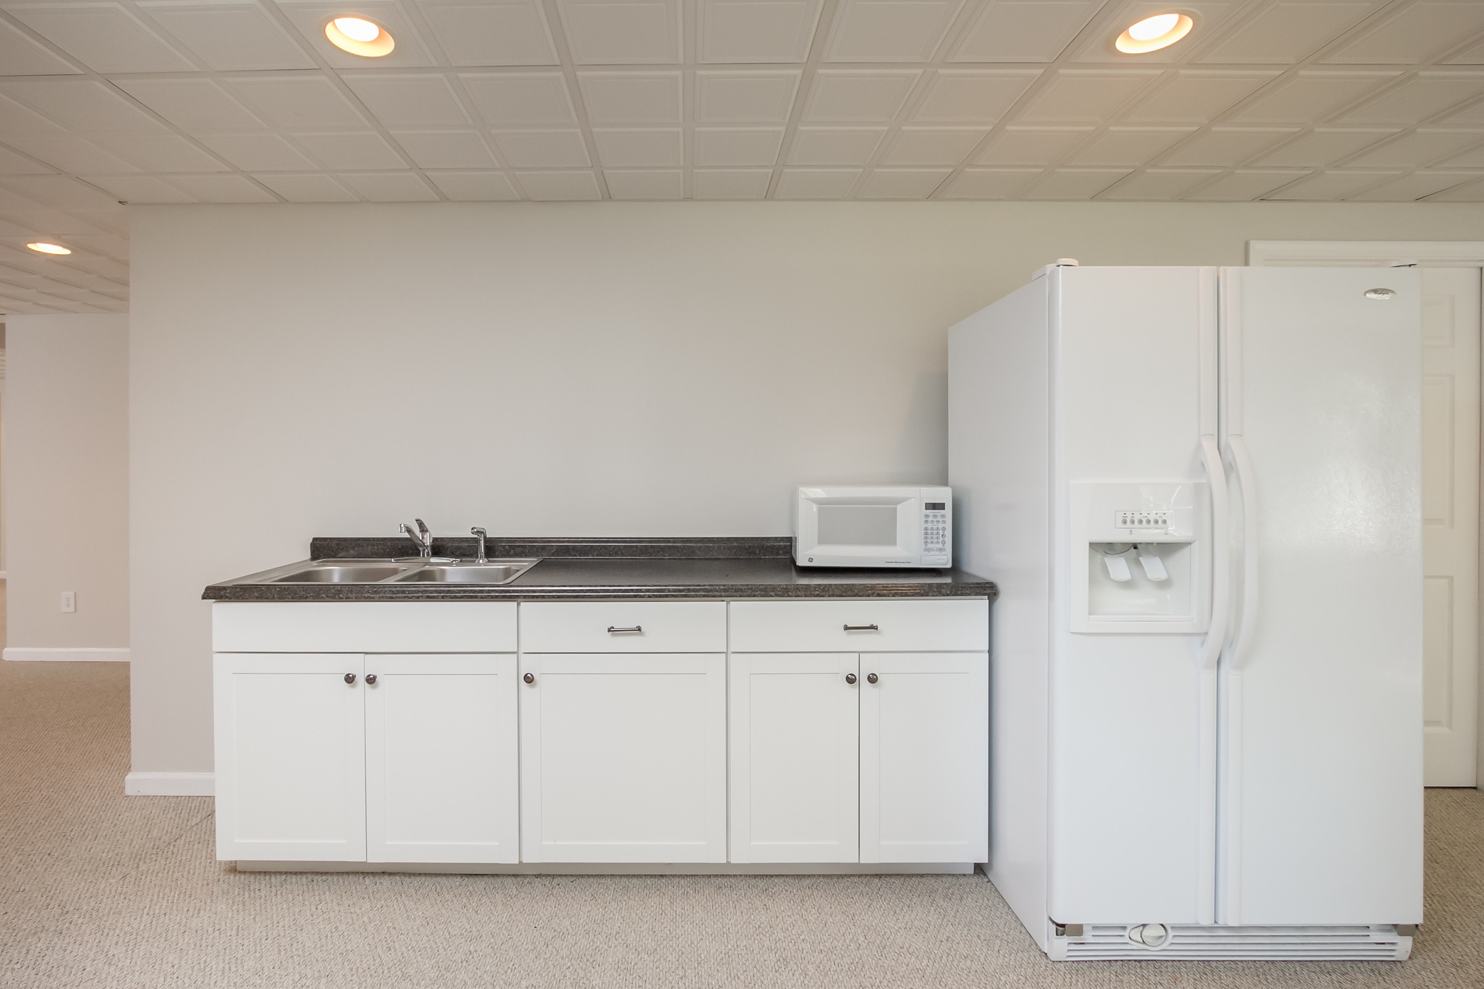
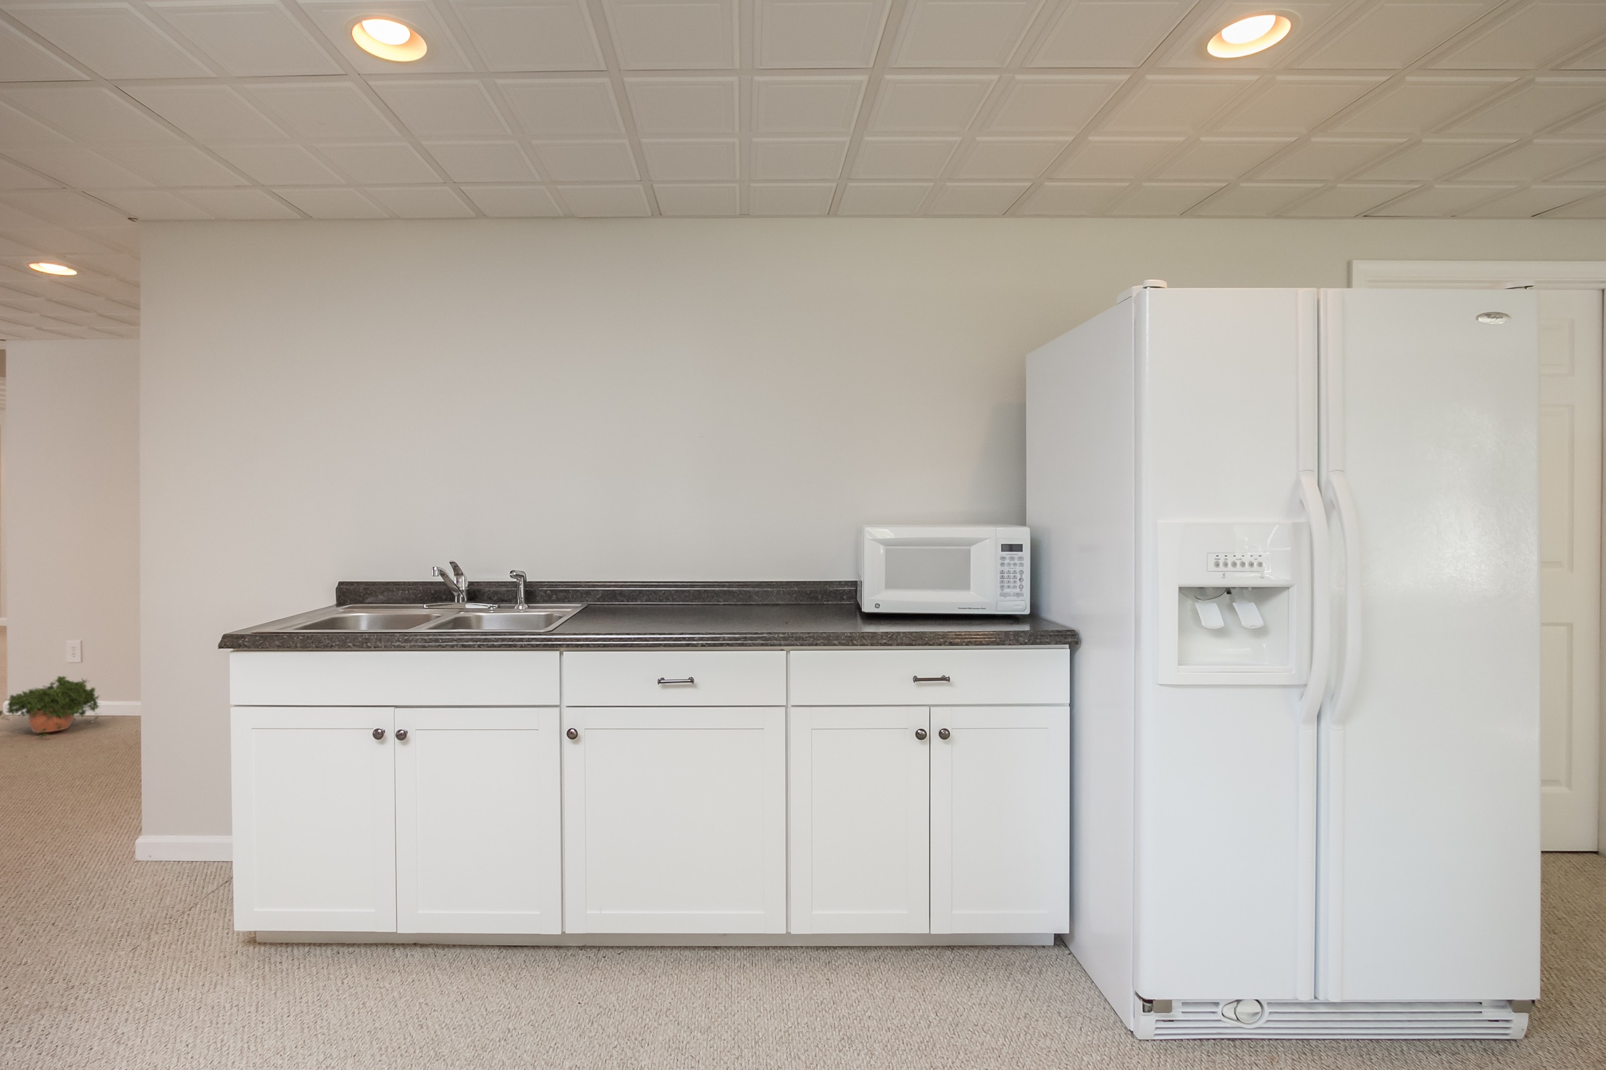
+ potted plant [0,676,102,739]
